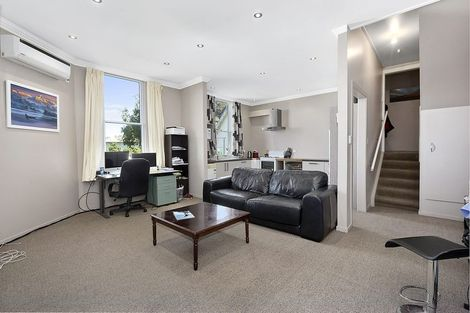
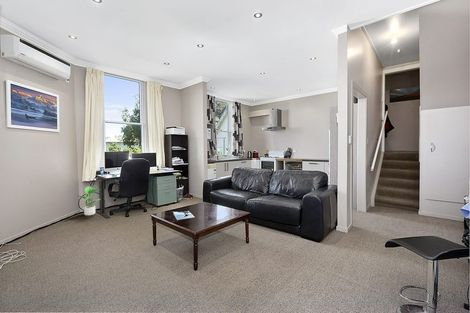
+ potted plant [77,185,102,216]
